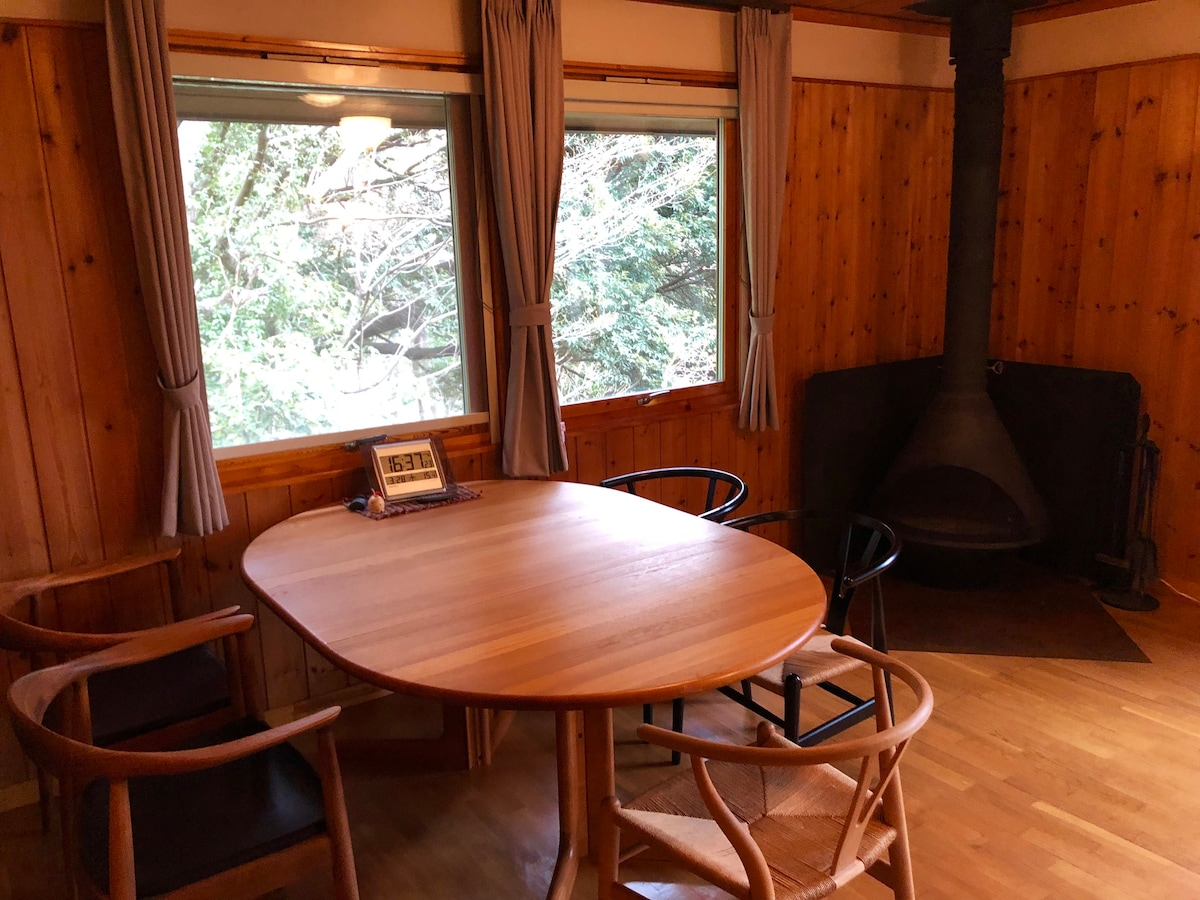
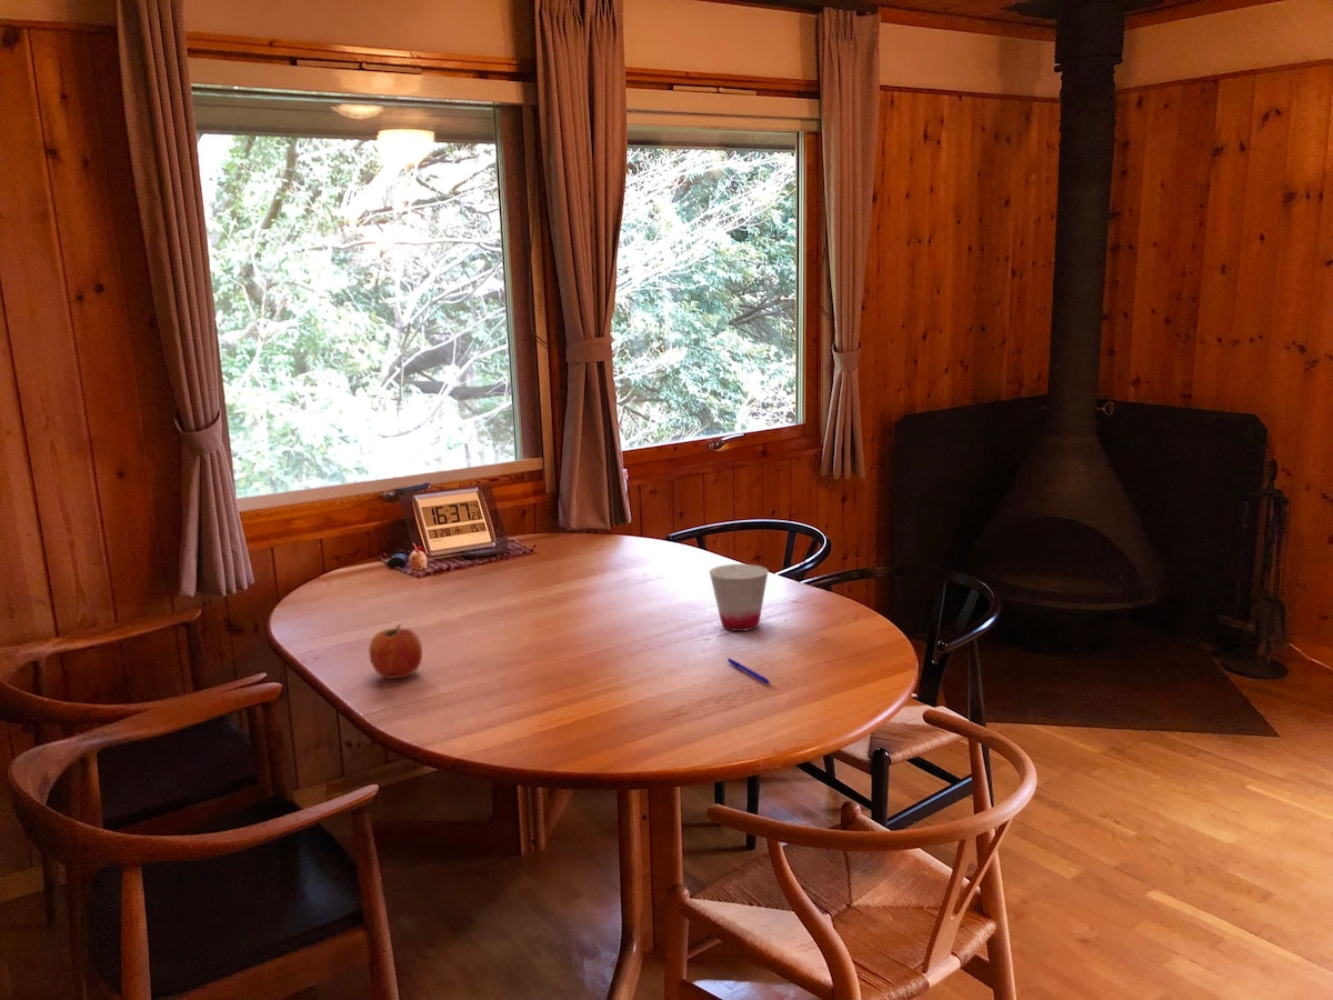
+ pen [726,657,771,684]
+ cup [709,563,770,632]
+ fruit [368,623,423,680]
